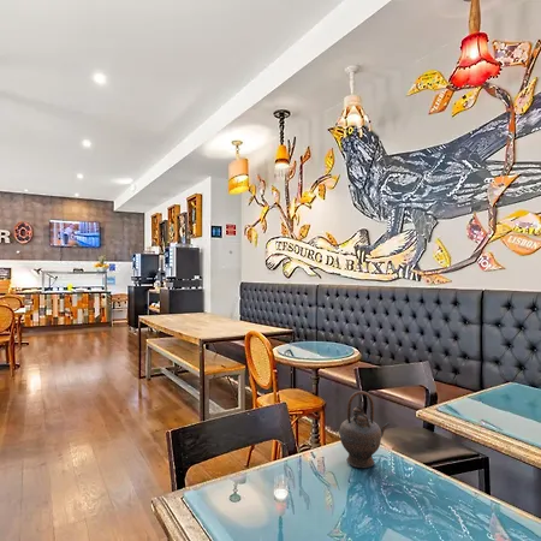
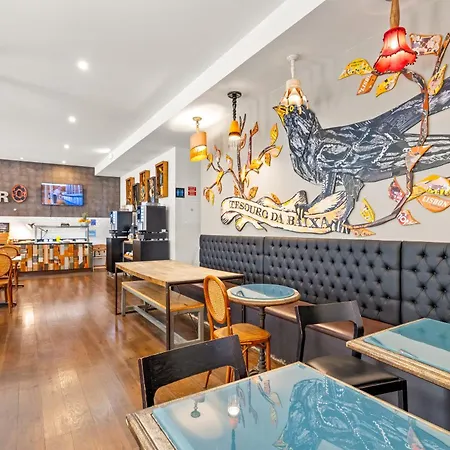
- teapot [339,390,391,469]
